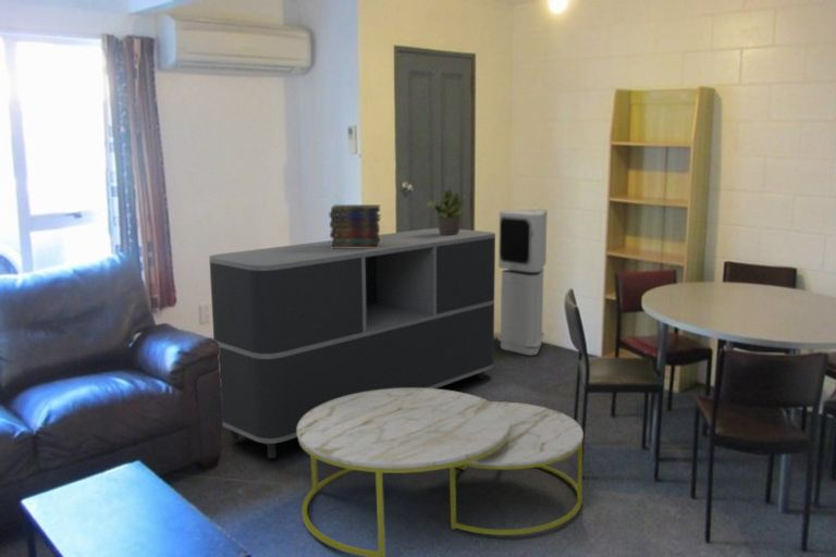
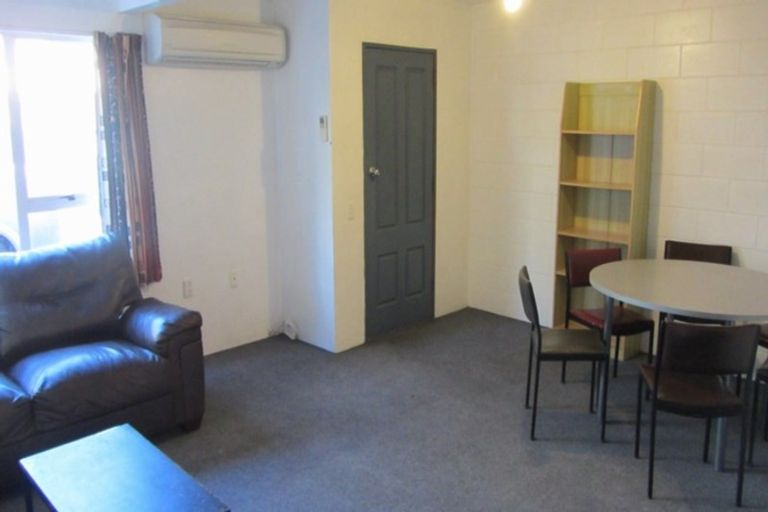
- air purifier [496,208,549,357]
- book stack [329,203,382,249]
- potted plant [423,187,468,234]
- coffee table [297,388,585,557]
- sideboard [208,227,496,459]
